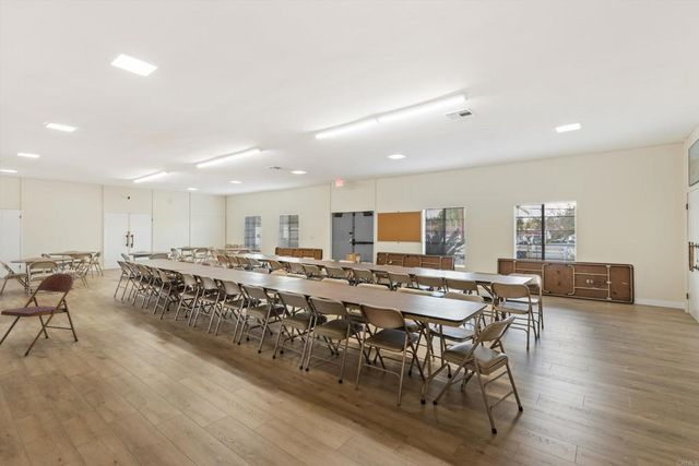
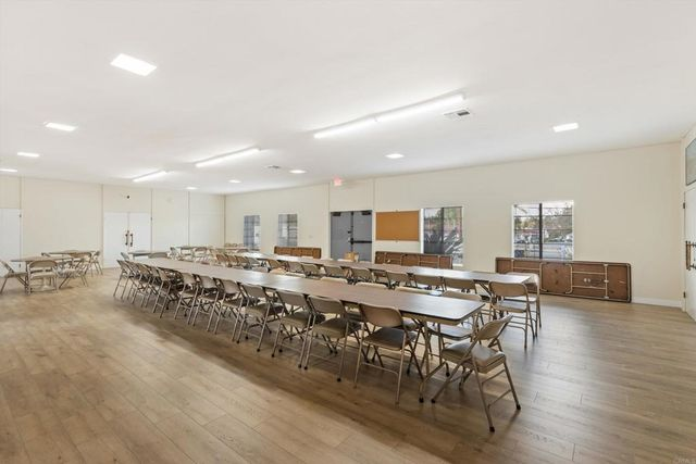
- folding chair [0,273,79,357]
